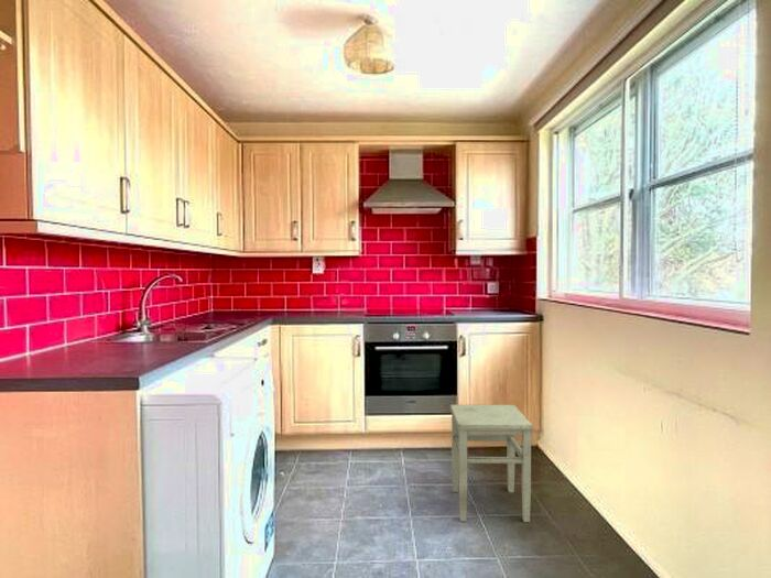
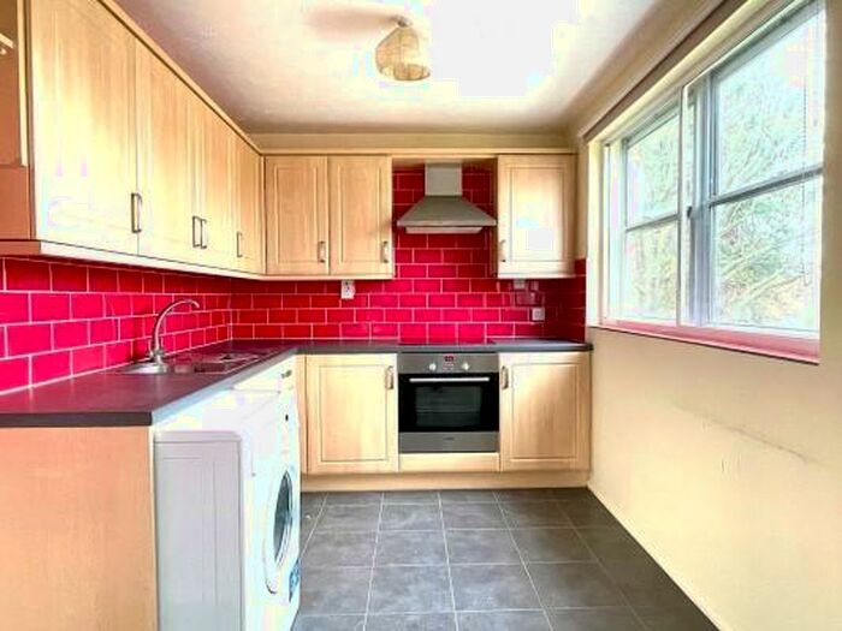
- stool [449,404,534,523]
